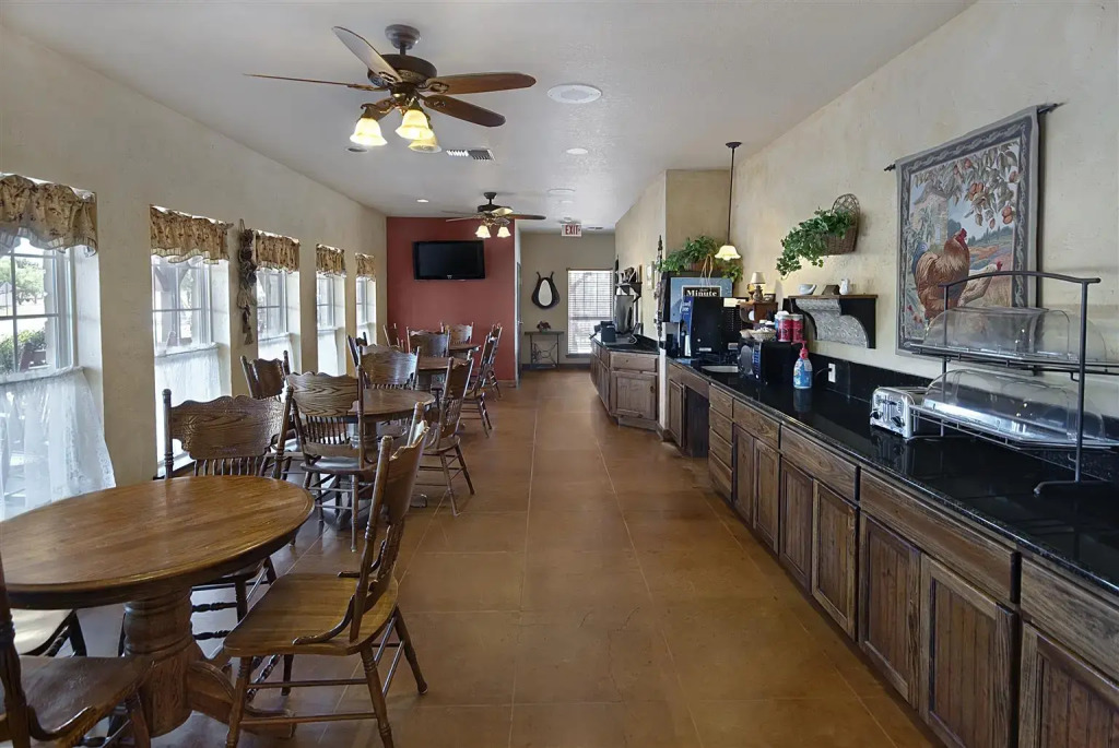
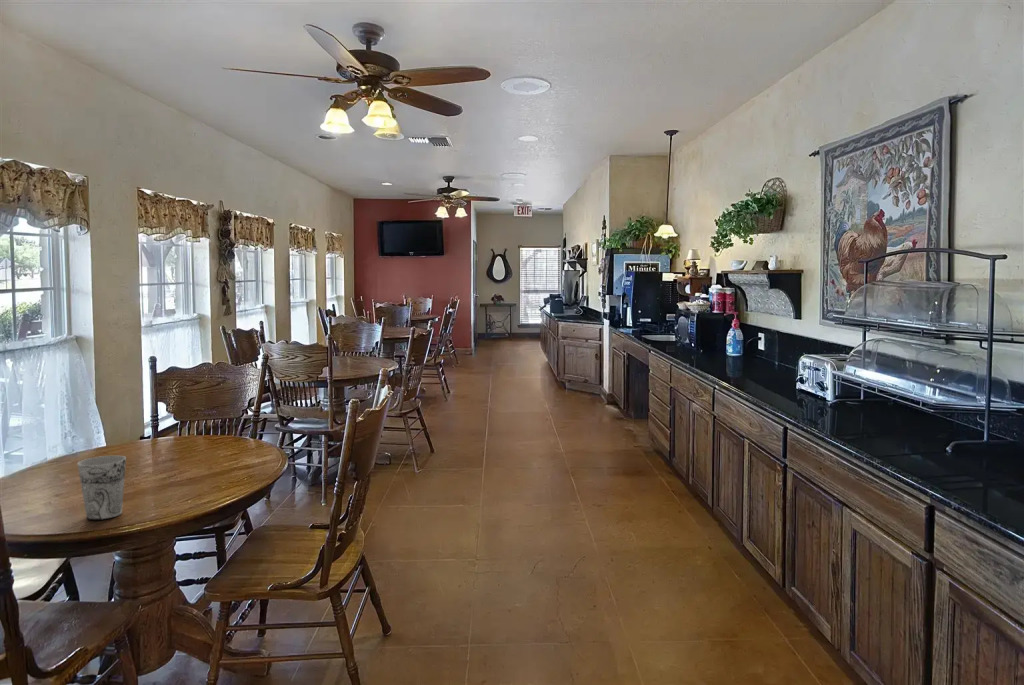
+ cup [76,455,127,521]
